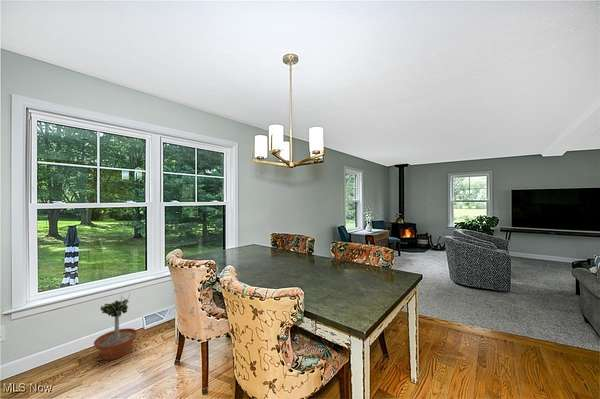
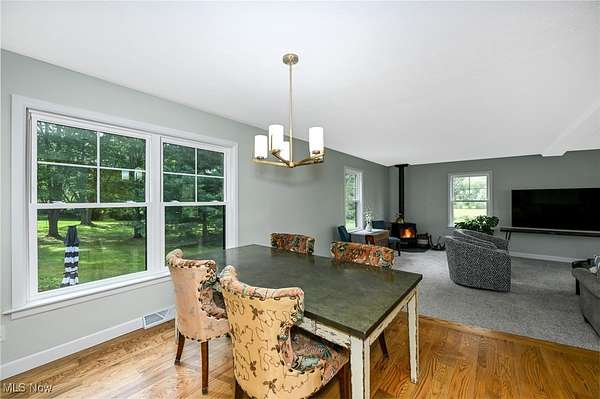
- potted tree [93,293,139,361]
